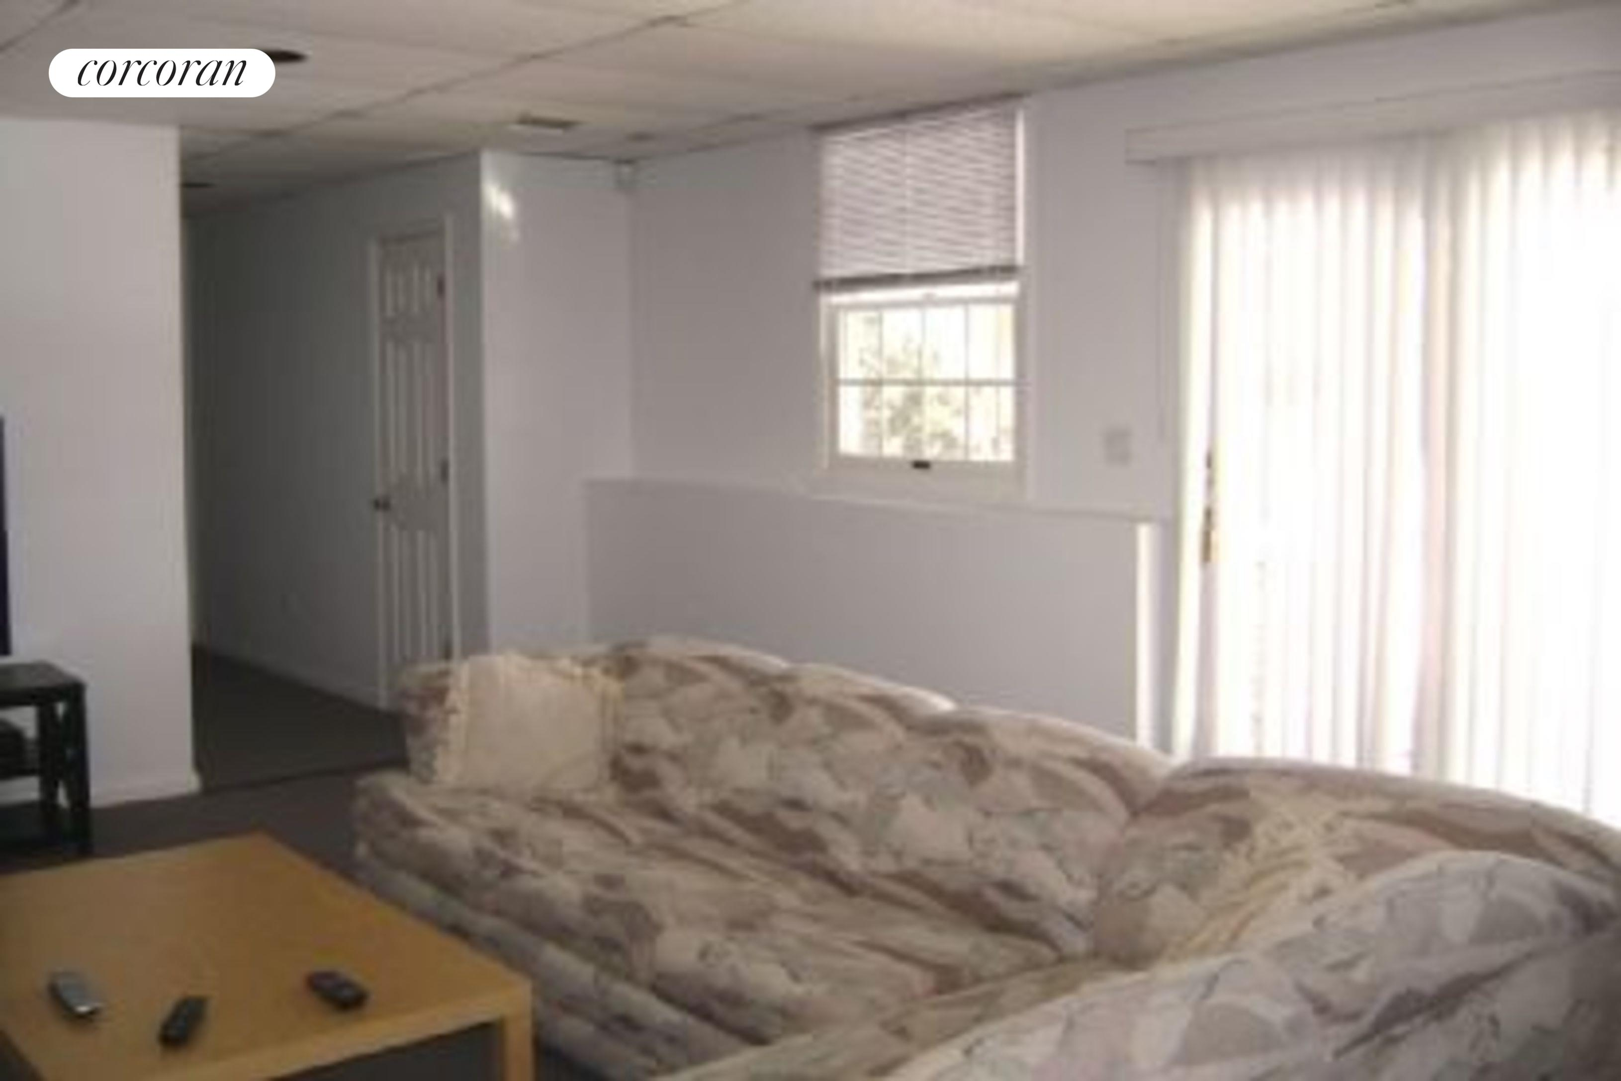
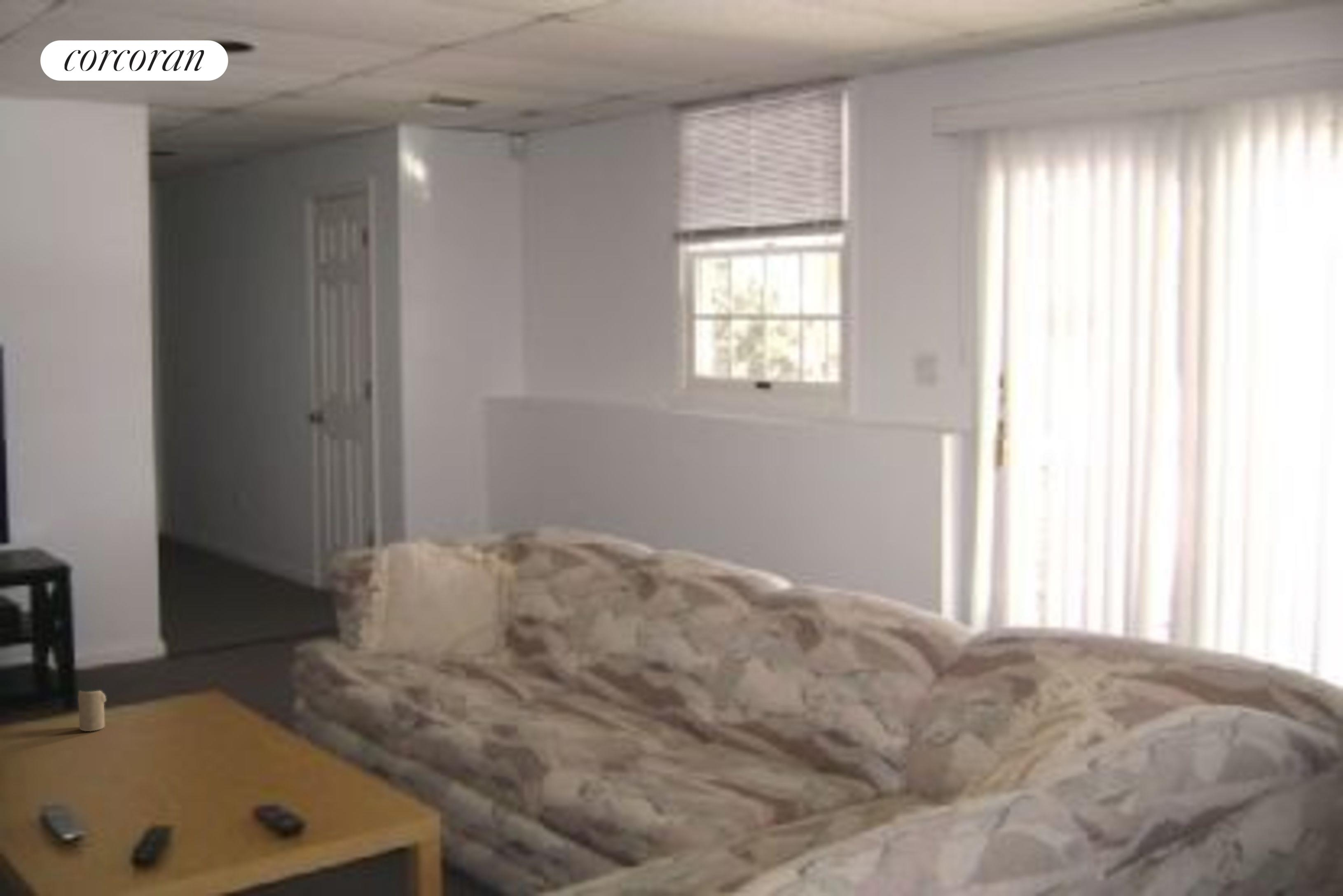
+ candle [78,690,106,732]
